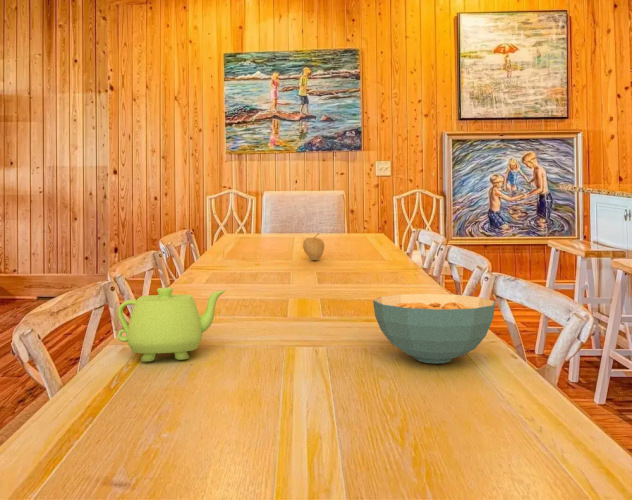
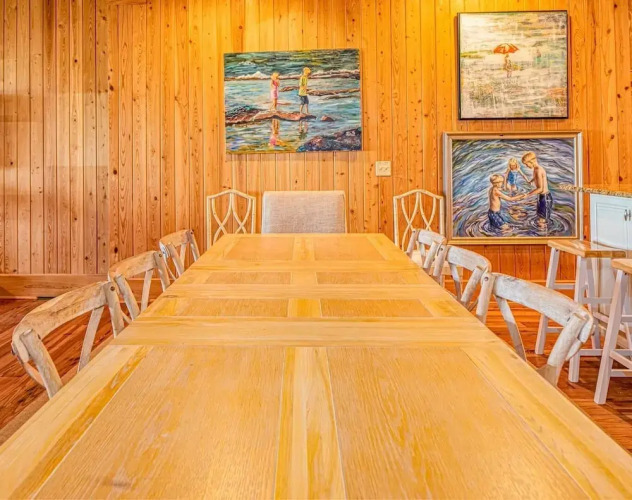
- teapot [116,287,227,362]
- fruit [302,231,325,261]
- cereal bowl [372,293,496,364]
